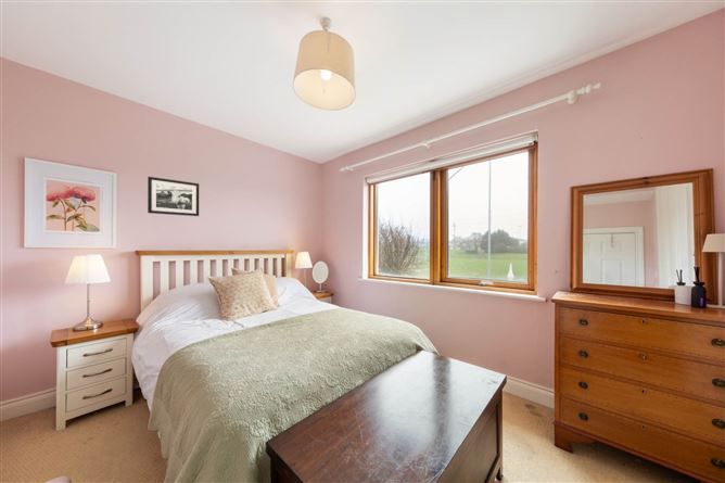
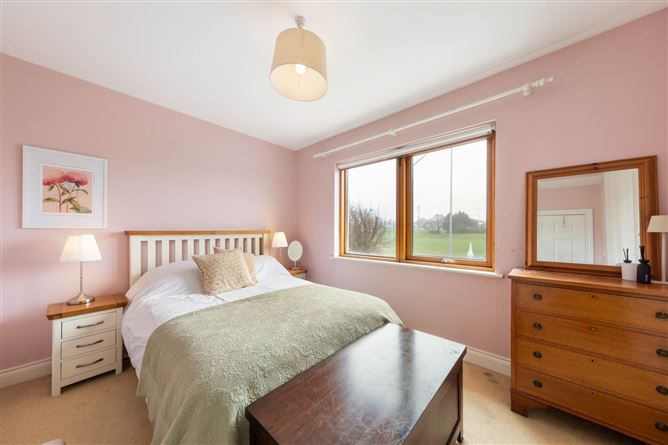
- picture frame [147,176,200,217]
